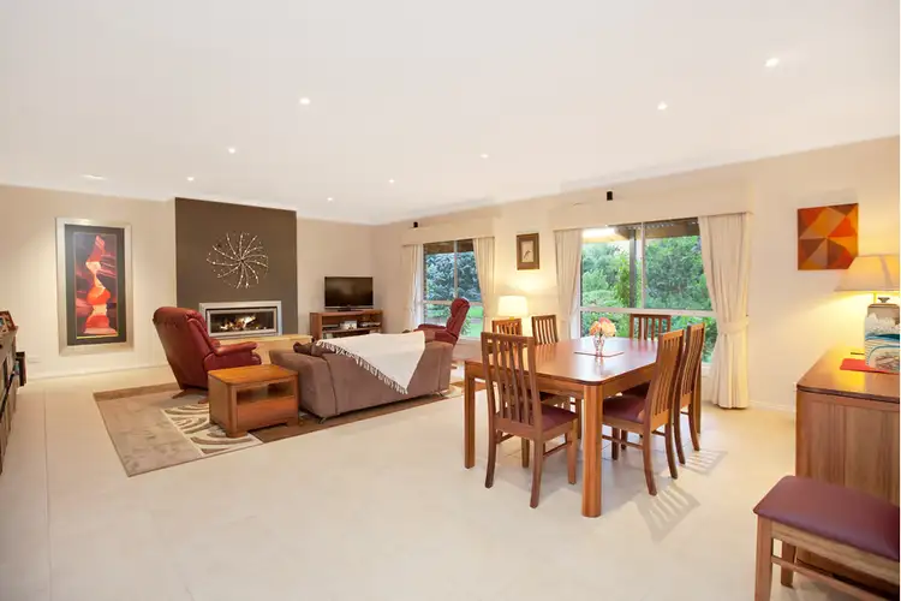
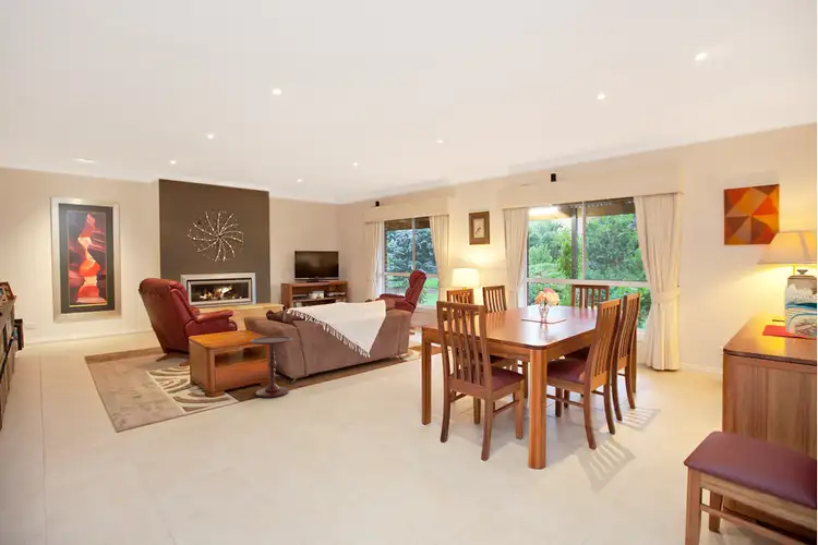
+ side table [250,335,293,399]
